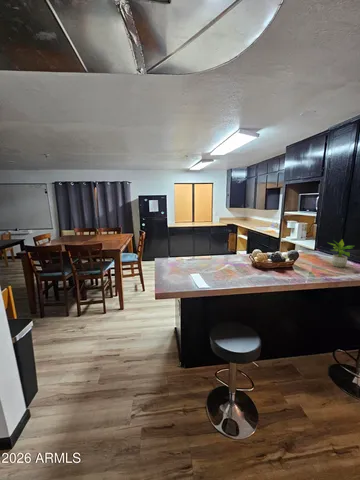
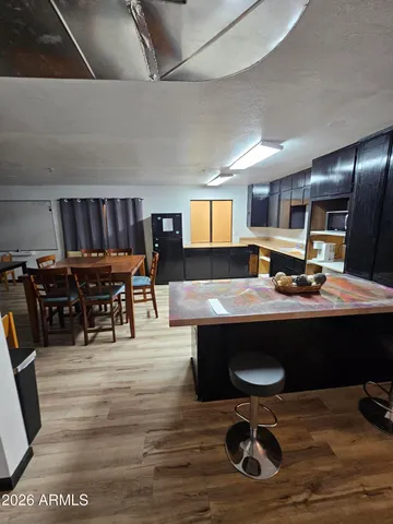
- potted plant [328,239,354,268]
